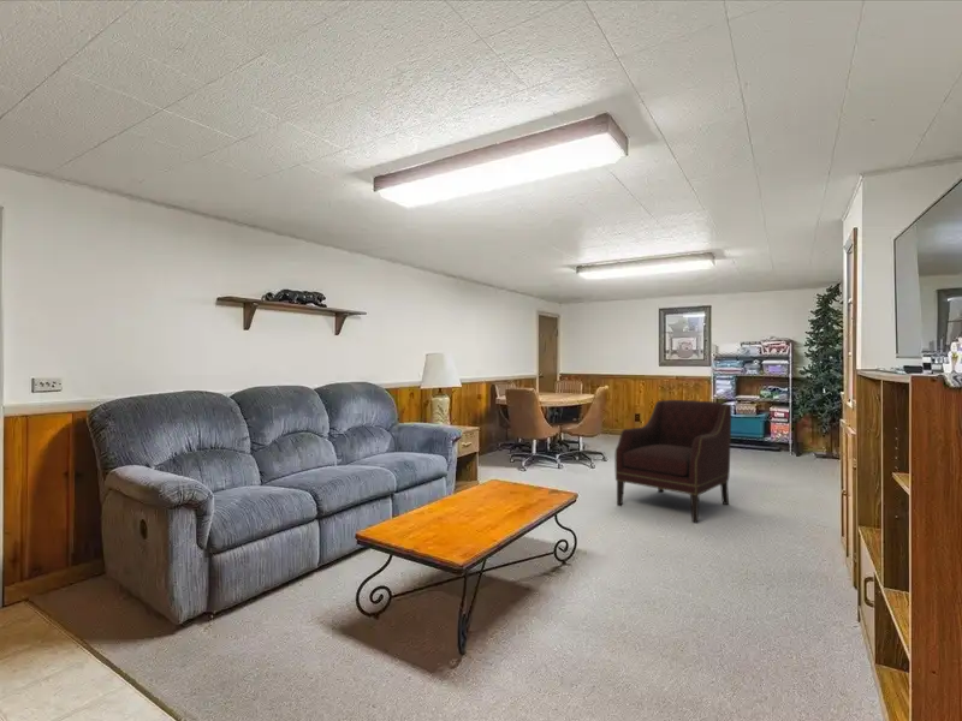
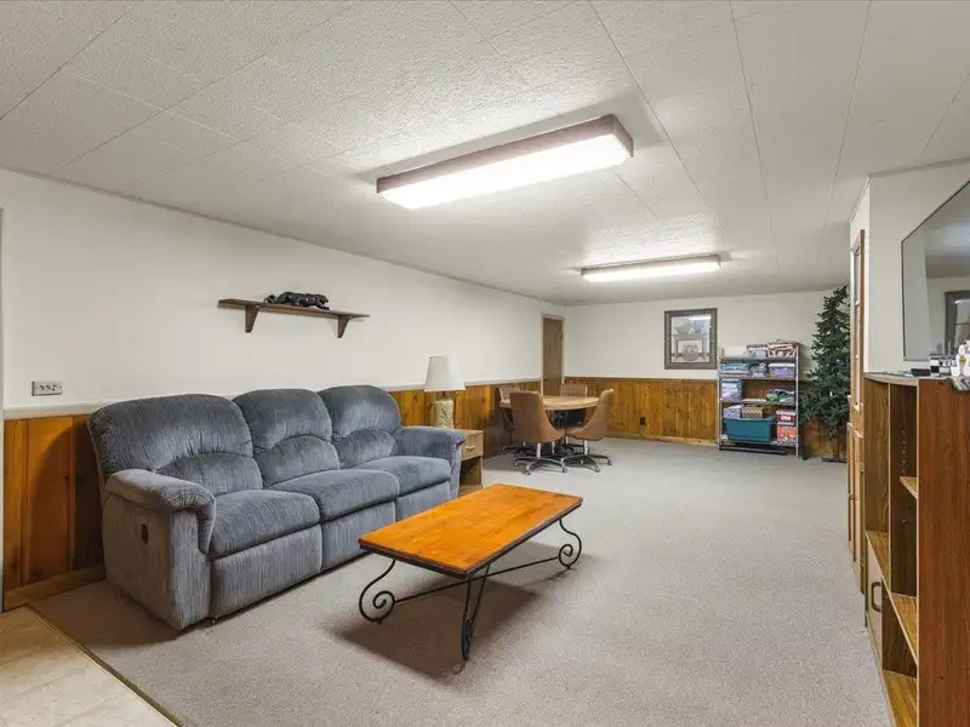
- armchair [613,399,732,524]
